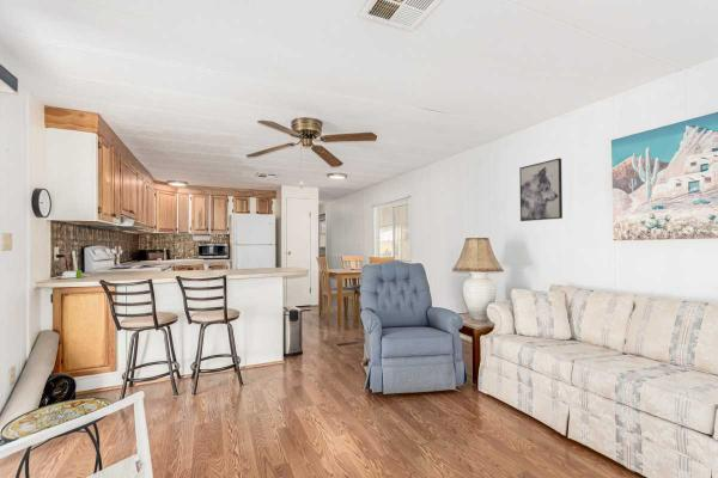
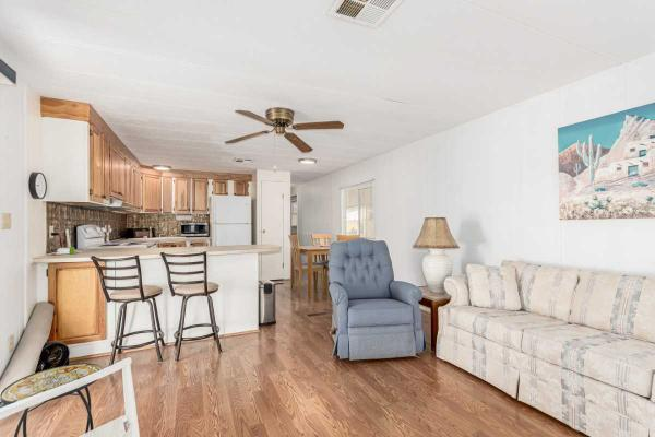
- wall art [518,157,564,222]
